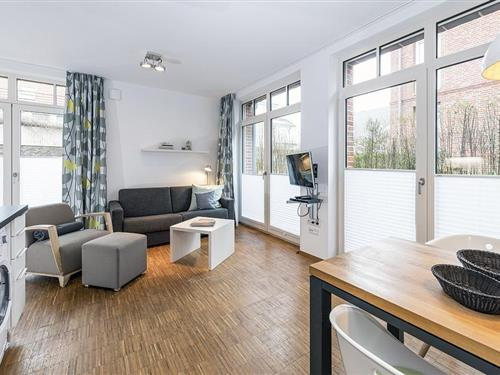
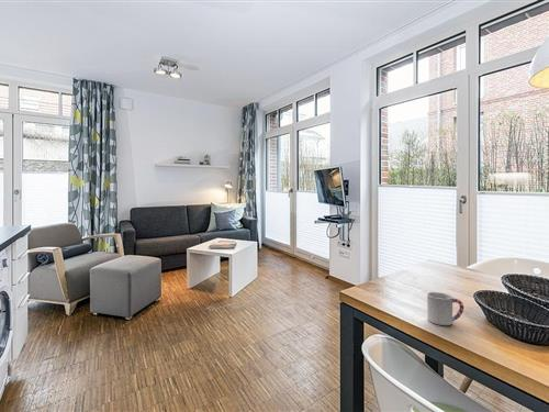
+ cup [426,291,464,326]
